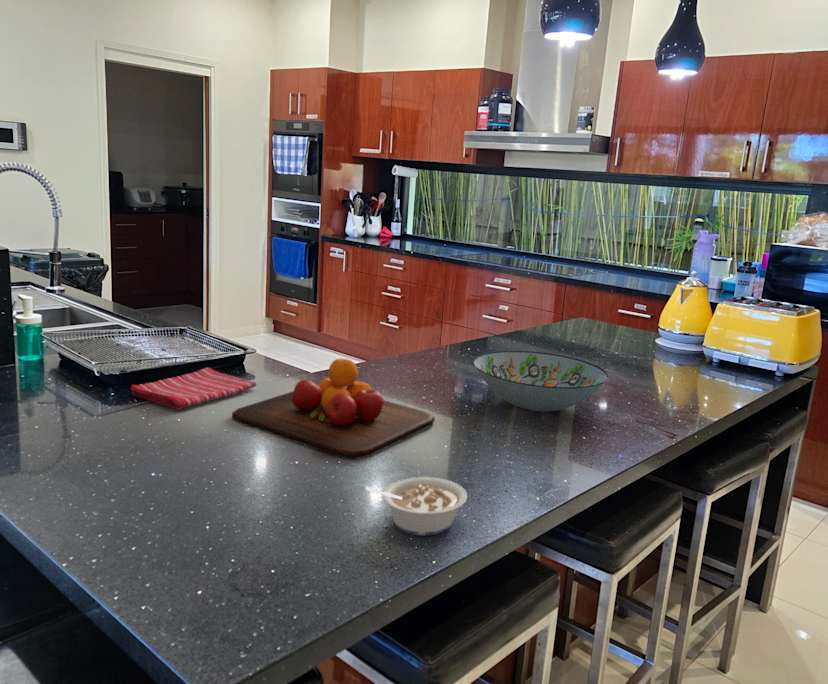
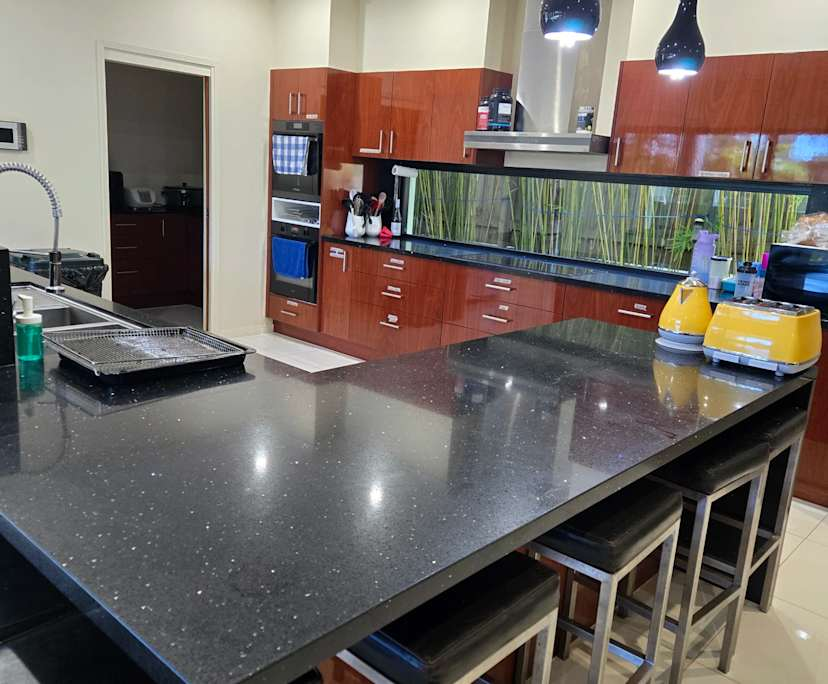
- chopping board [231,358,436,460]
- dish towel [129,366,257,411]
- decorative bowl [473,350,609,413]
- legume [364,476,468,536]
